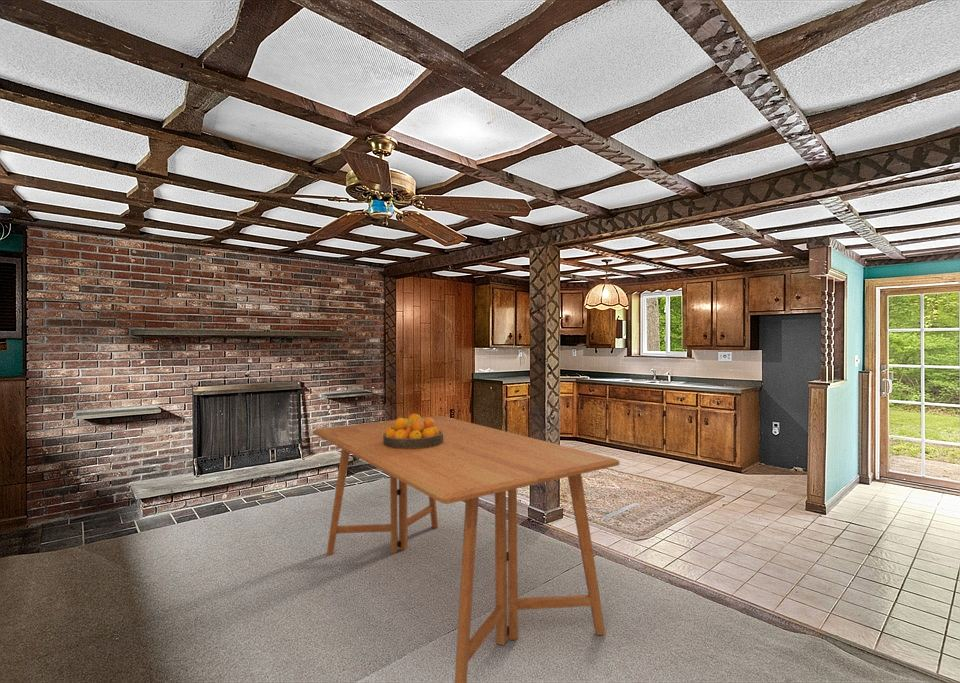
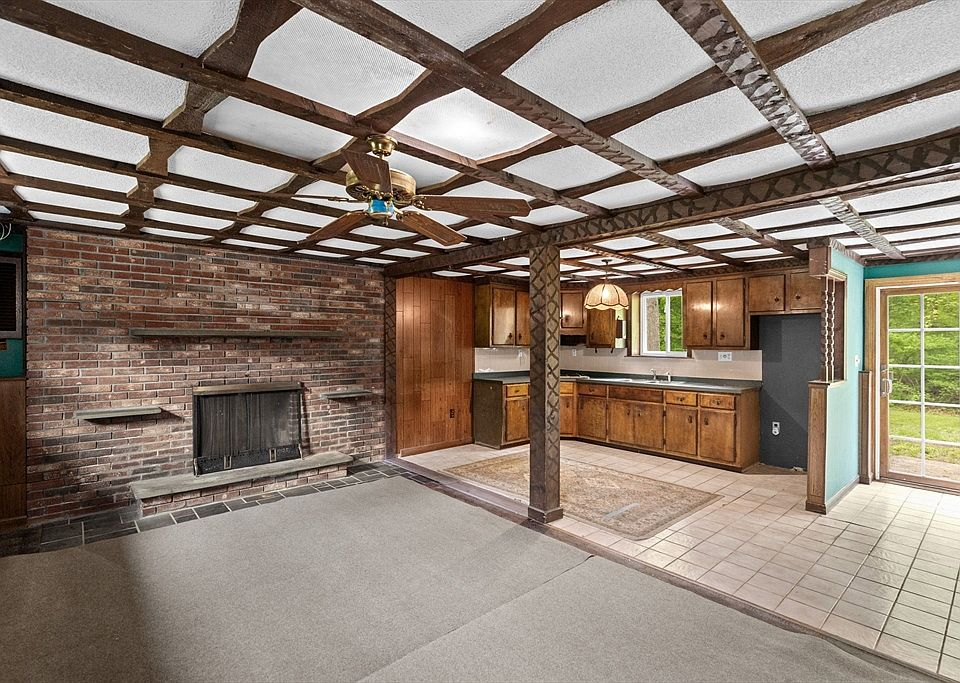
- dining table [312,414,620,683]
- fruit bowl [383,413,443,449]
